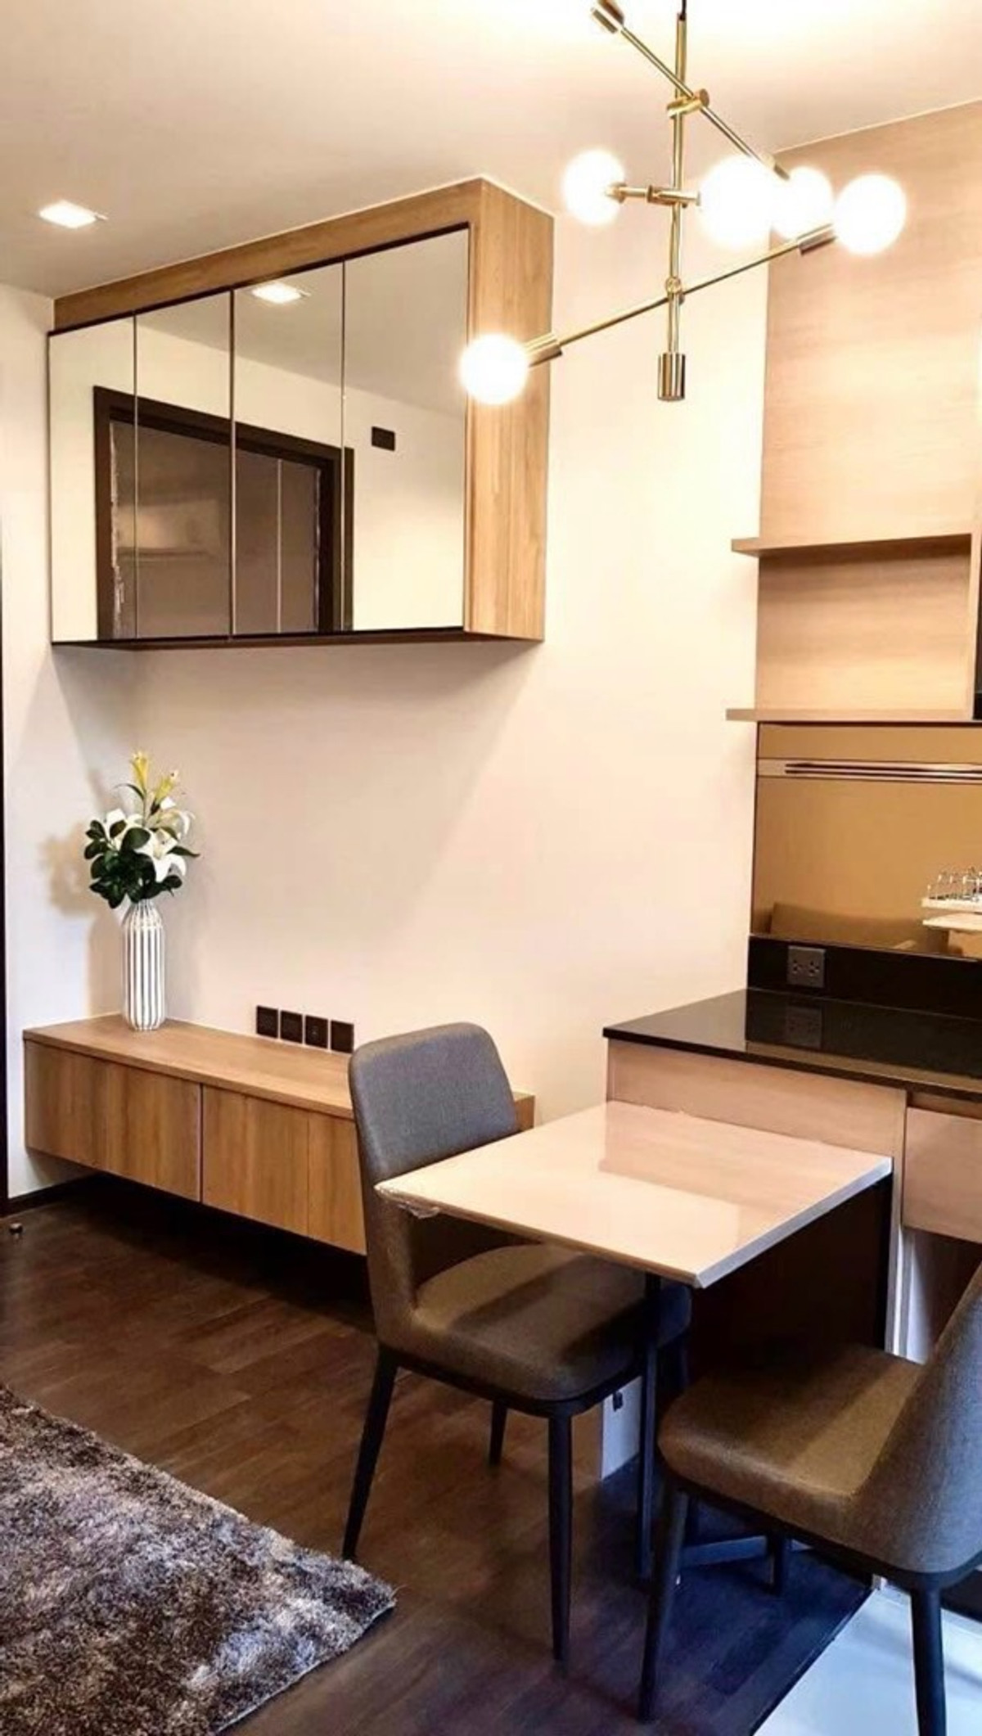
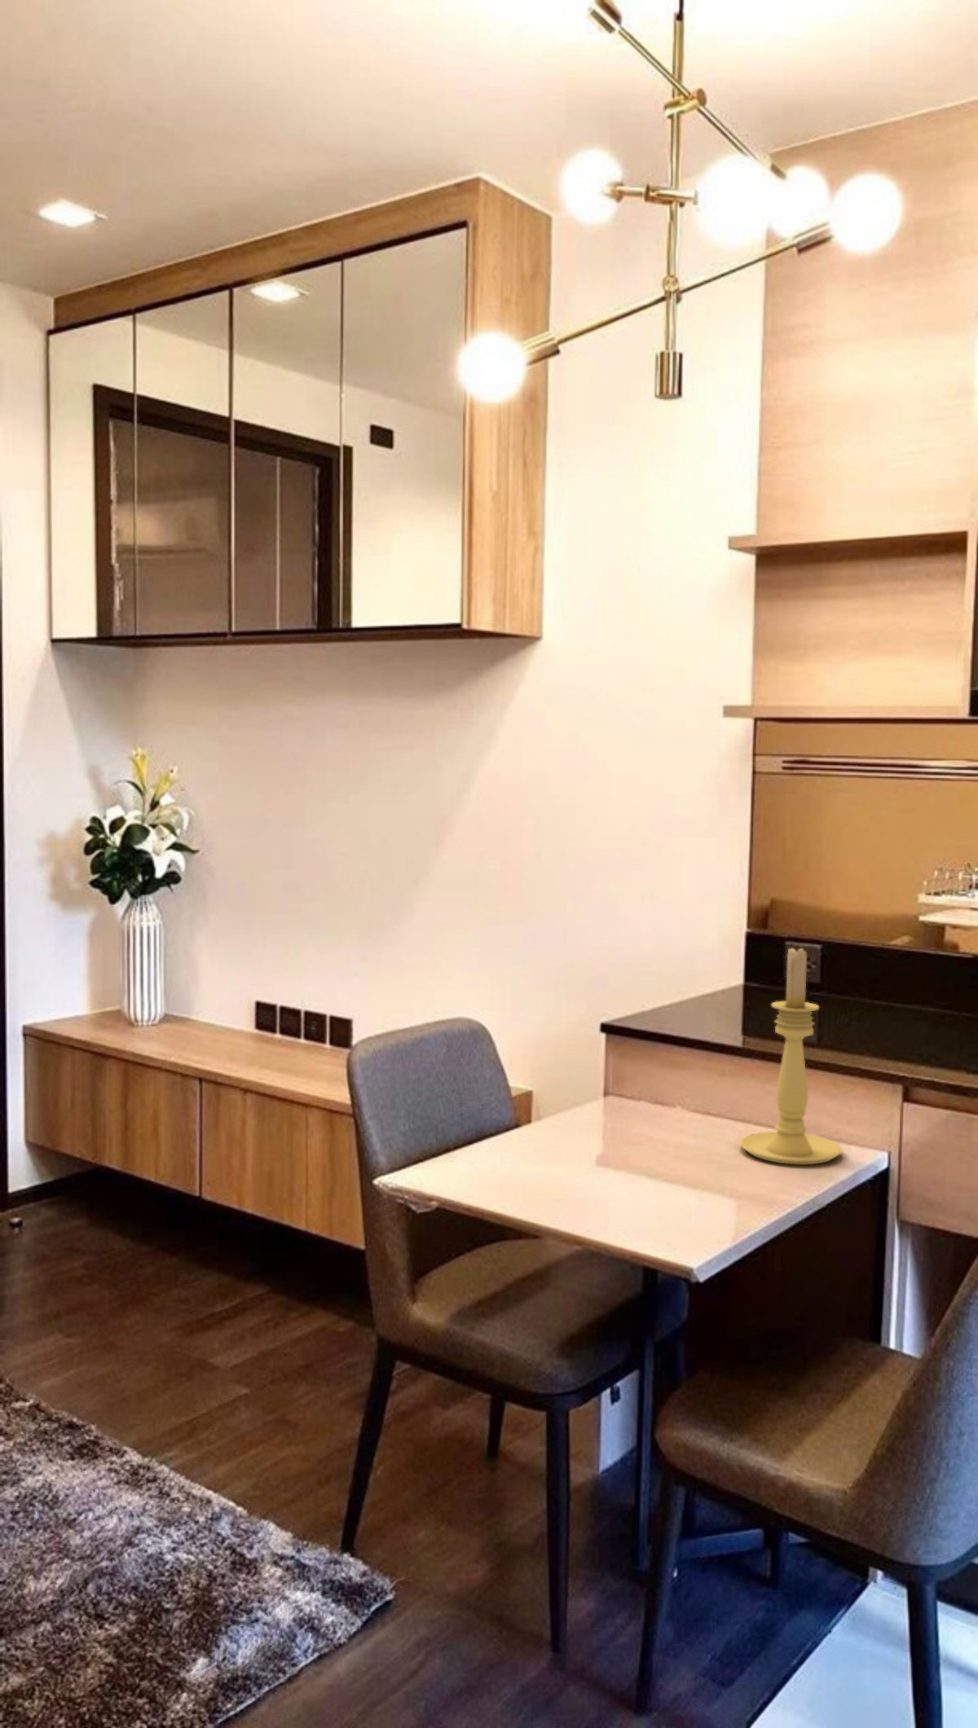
+ candle holder [738,945,843,1165]
